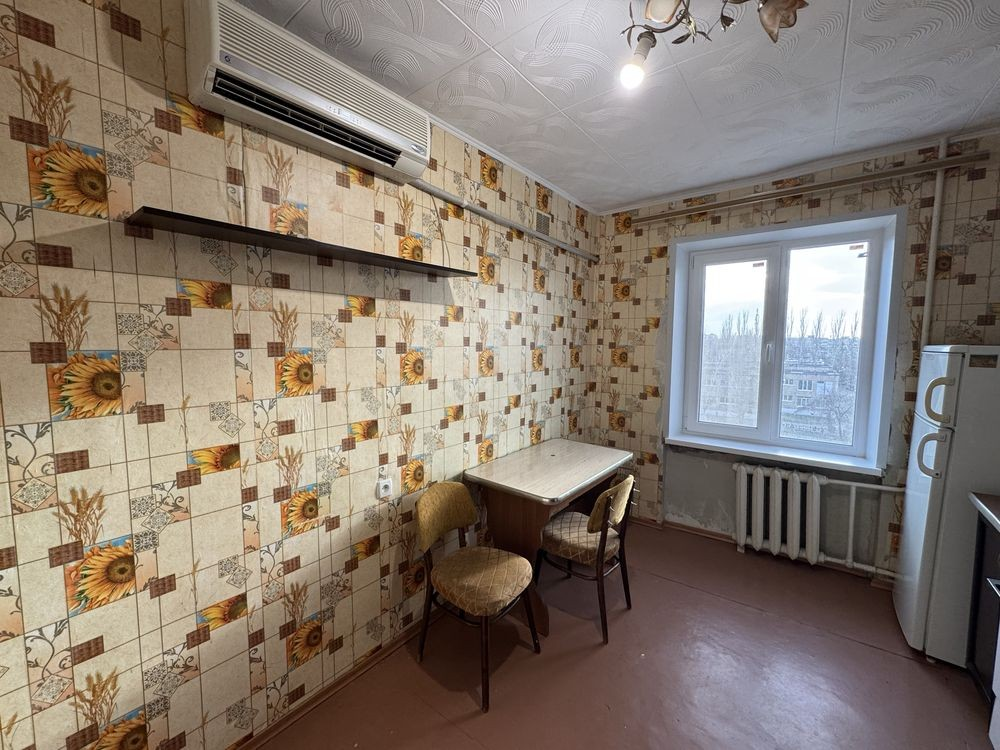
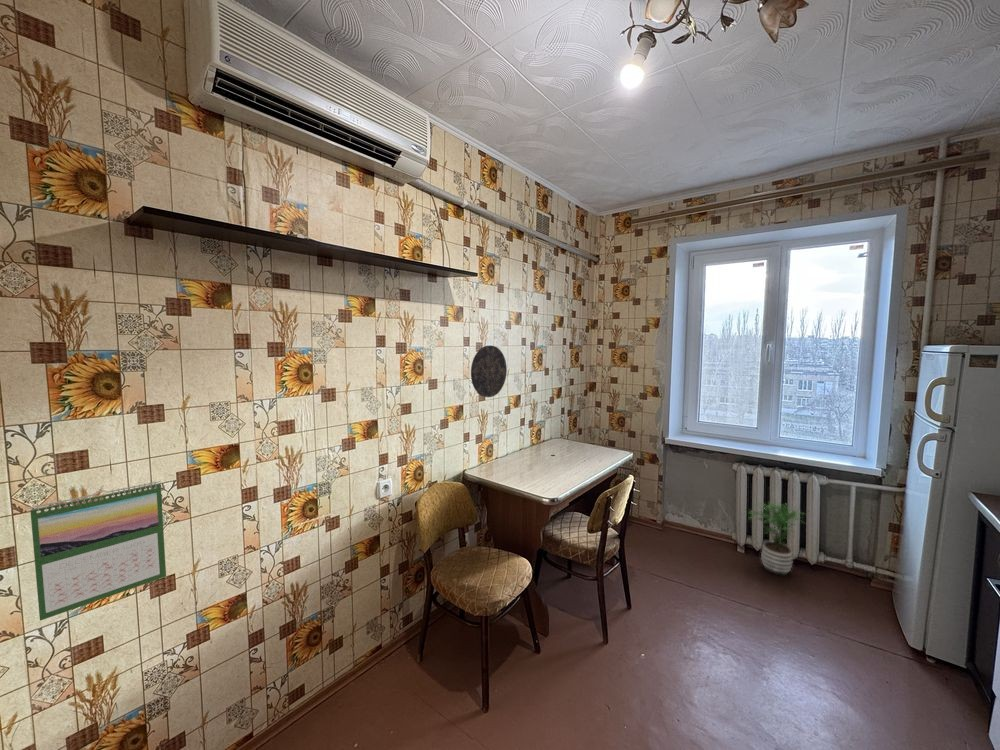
+ decorative plate [470,345,508,398]
+ potted plant [747,500,806,577]
+ calendar [29,480,167,622]
